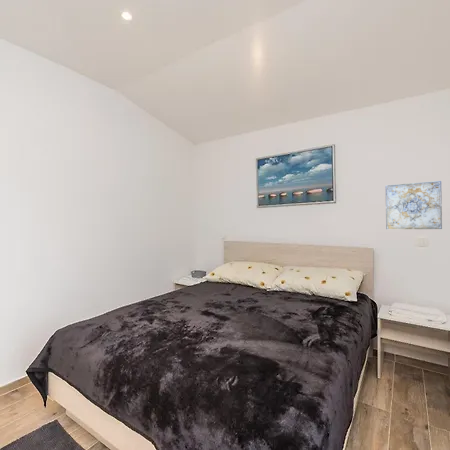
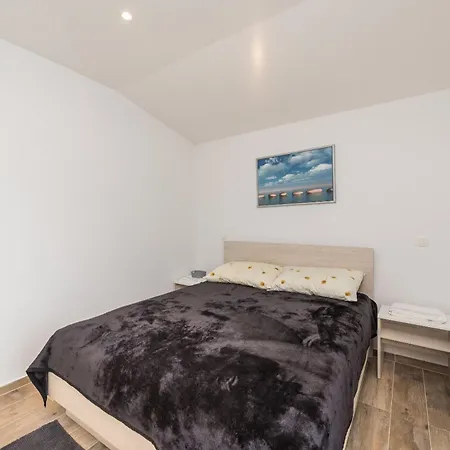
- wall art [385,180,443,230]
